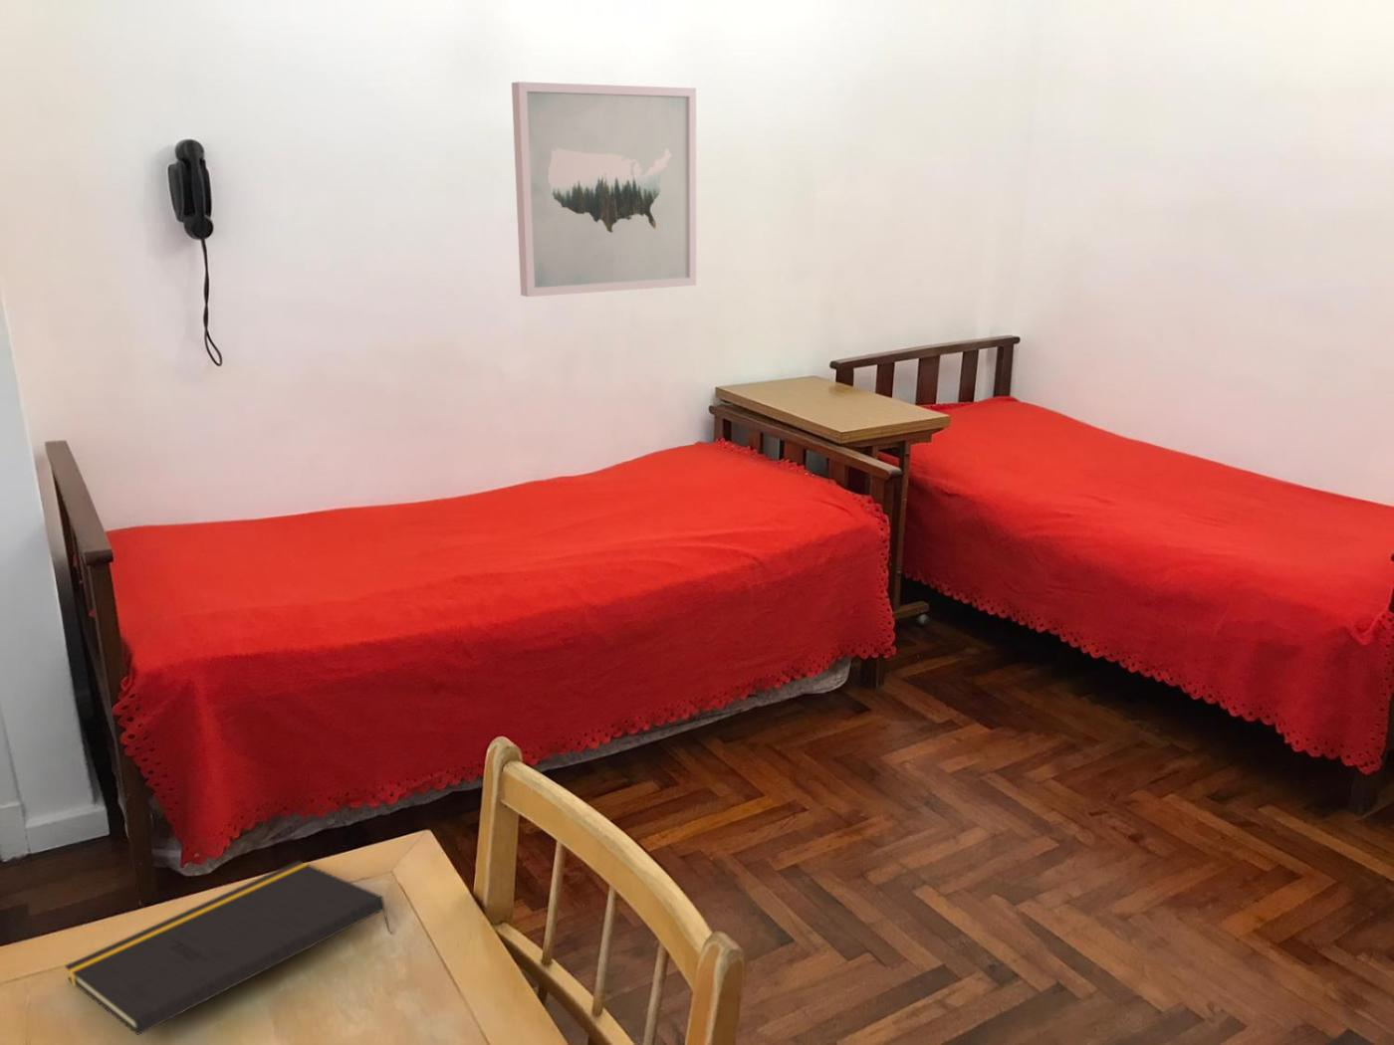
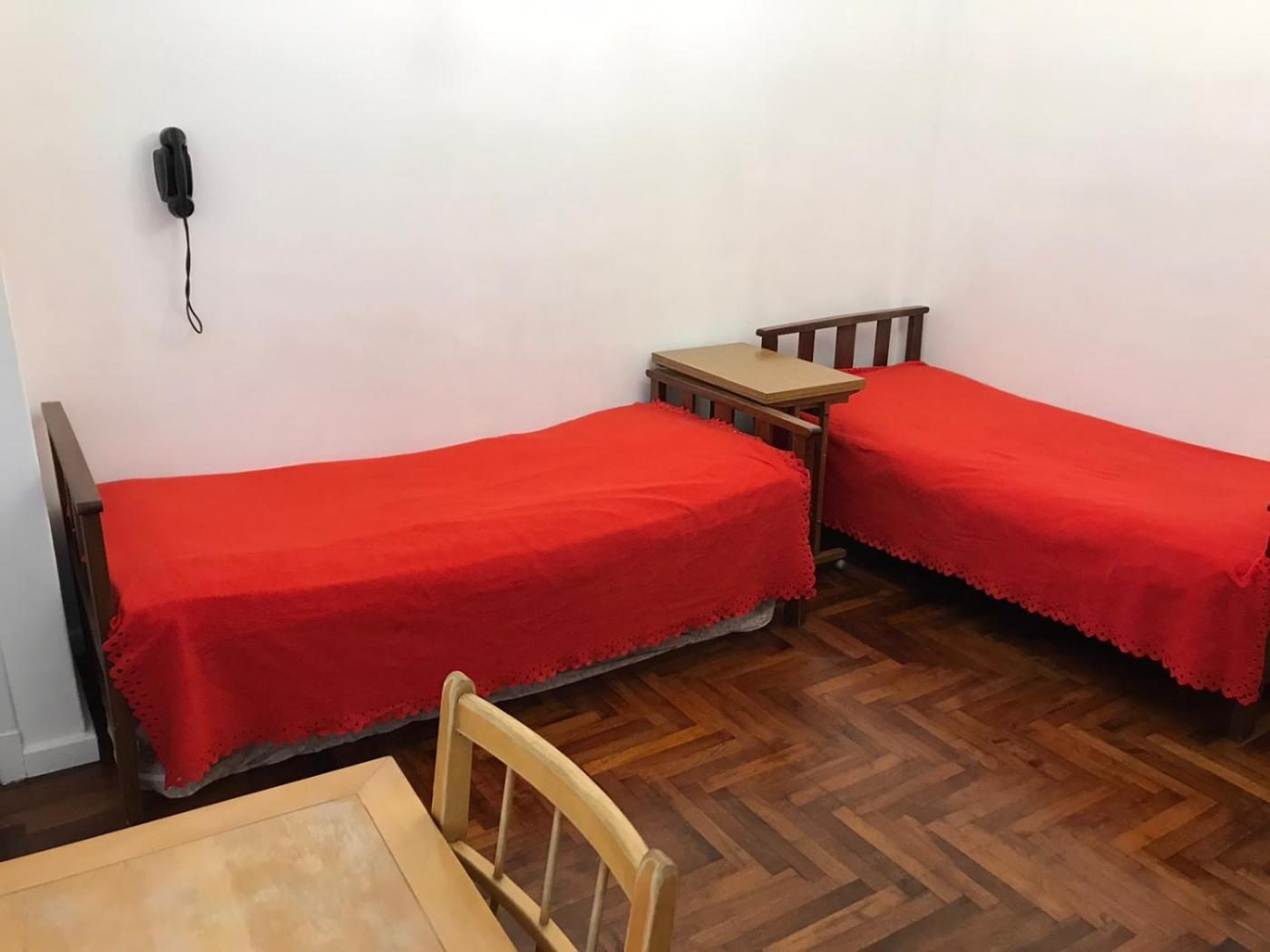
- notepad [64,859,393,1036]
- wall art [510,80,697,297]
